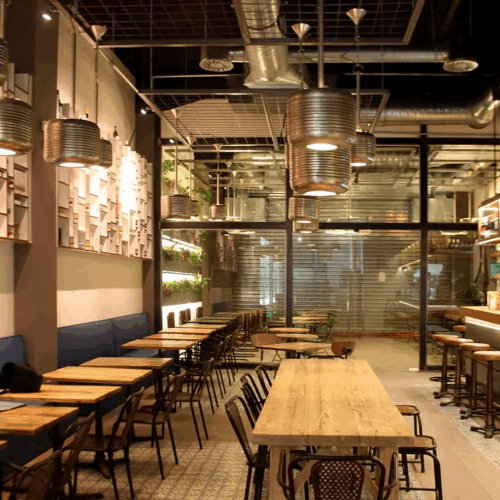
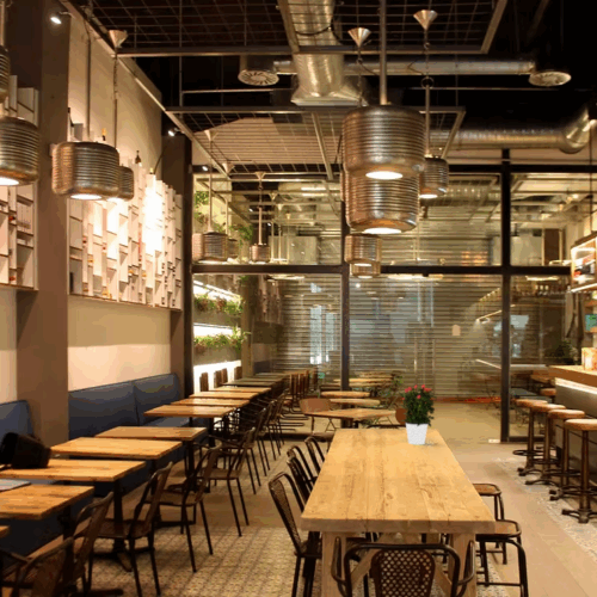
+ potted flower [396,383,438,445]
